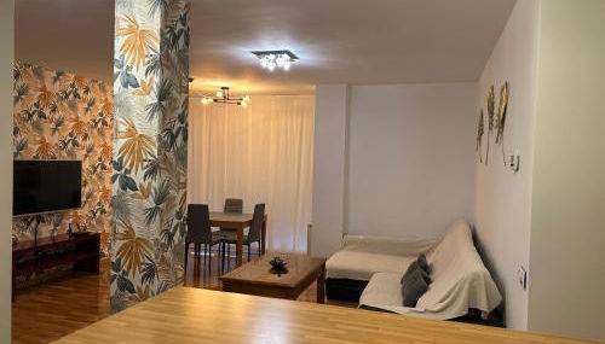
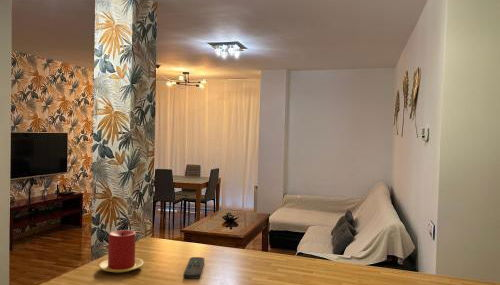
+ candle [98,229,144,274]
+ remote control [182,256,206,280]
